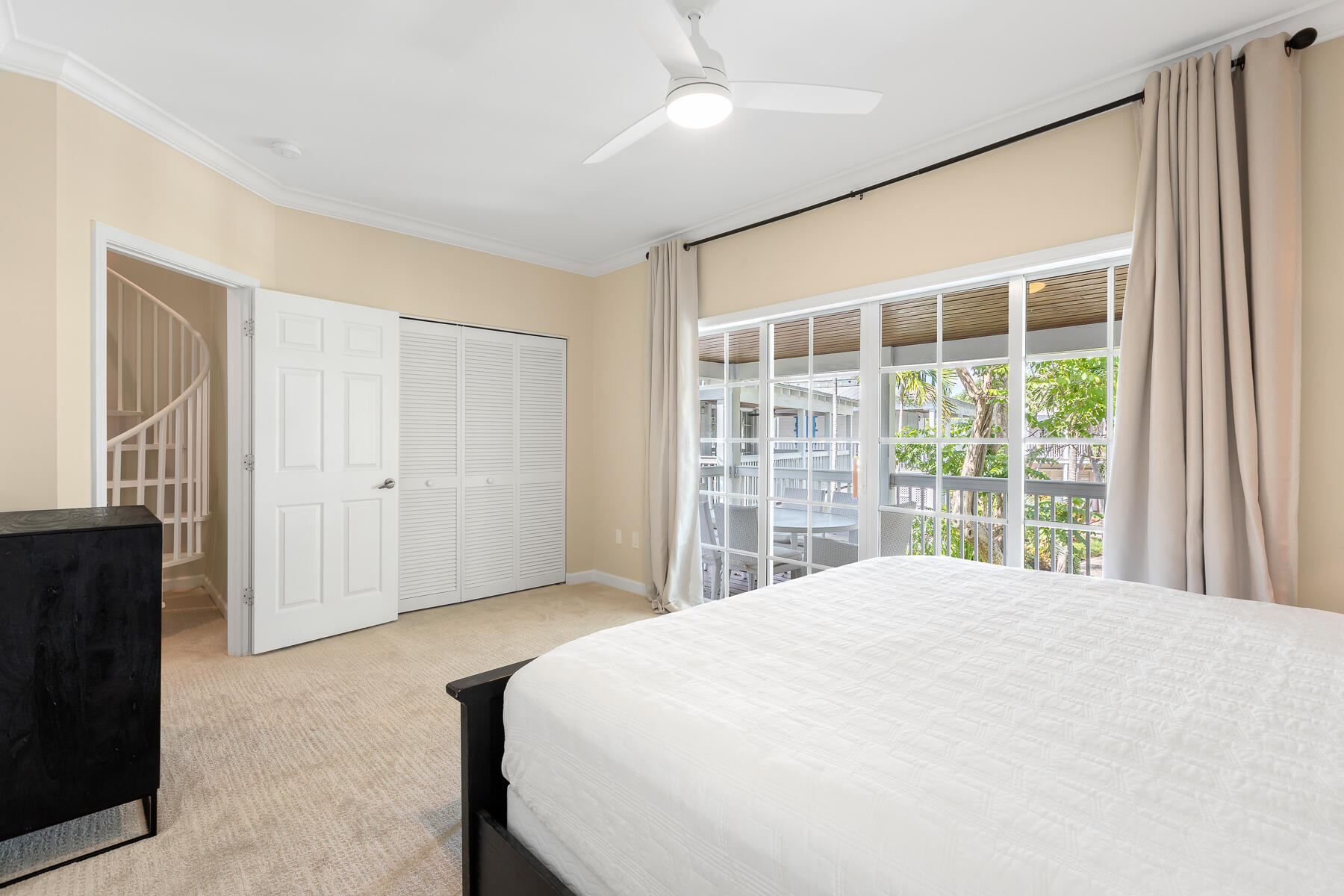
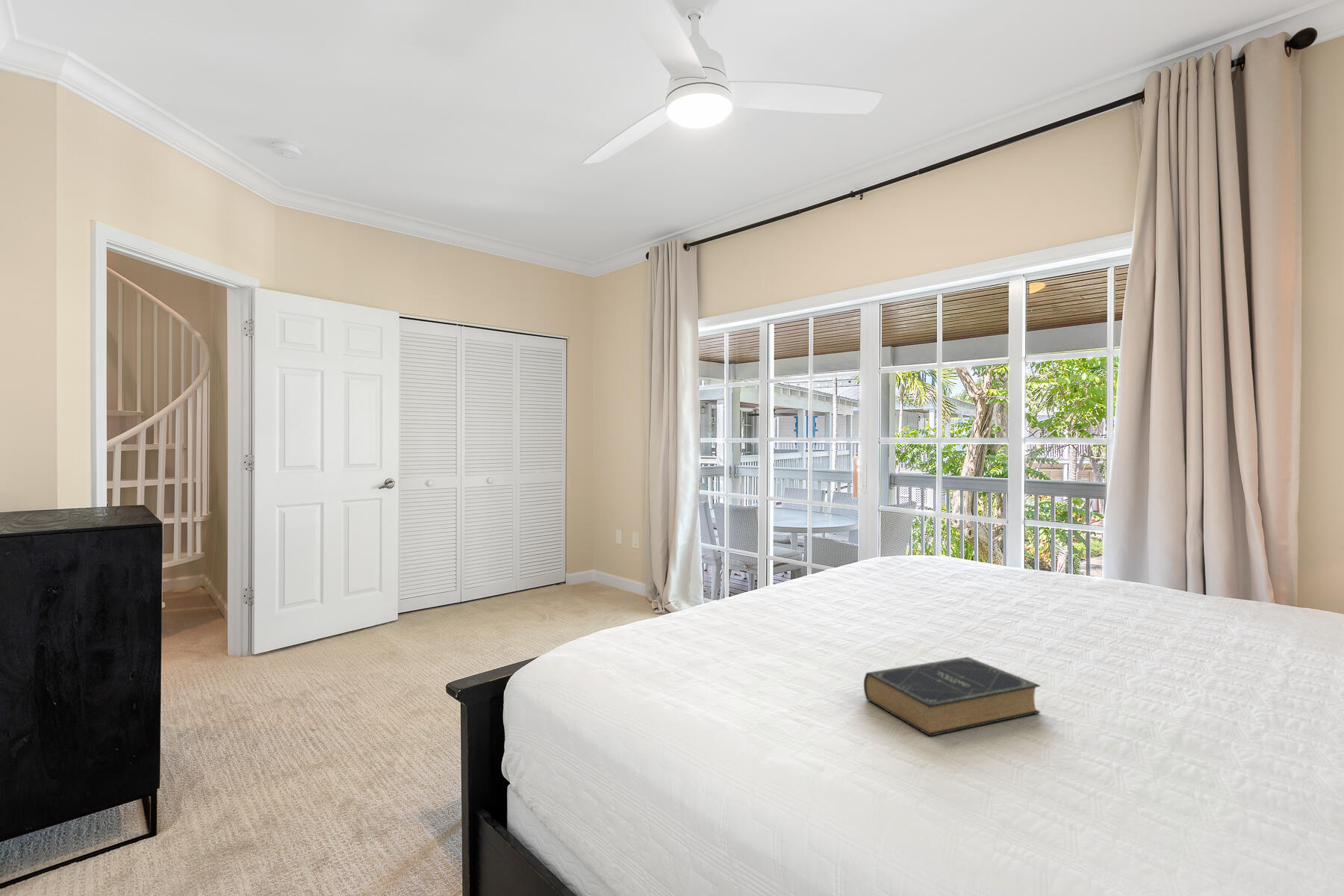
+ book [863,656,1041,737]
